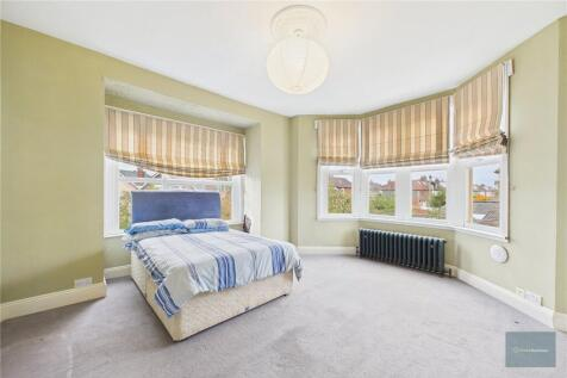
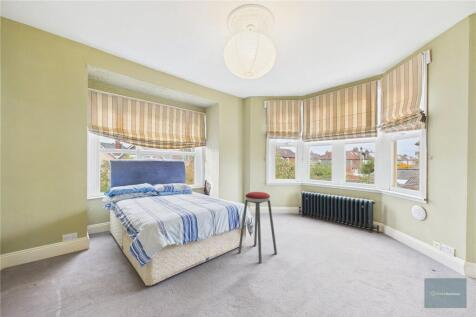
+ music stool [237,191,278,264]
